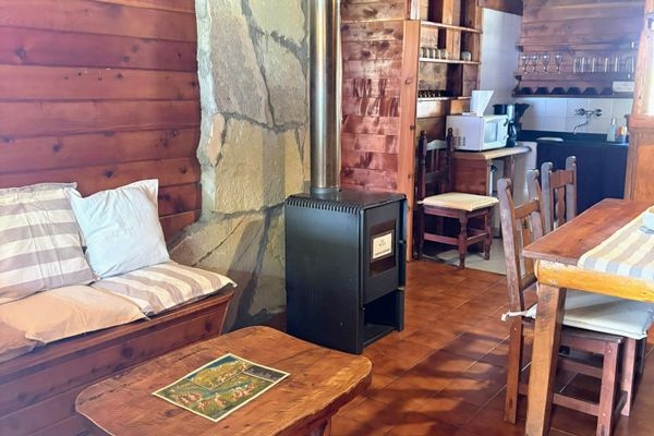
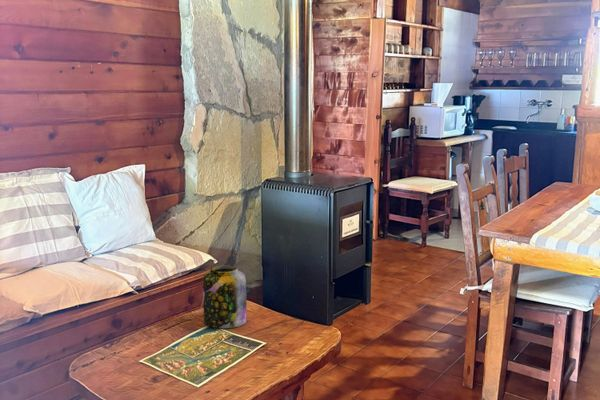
+ jar [202,264,248,329]
